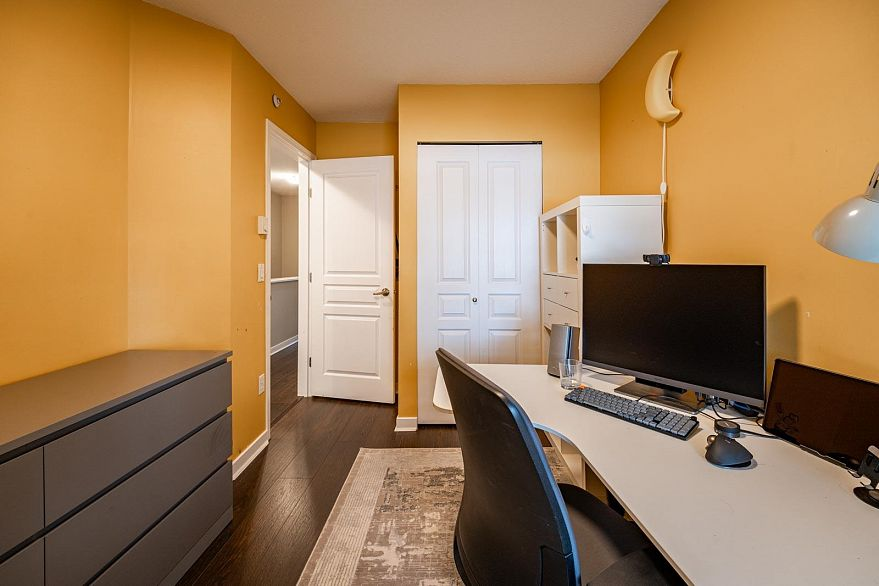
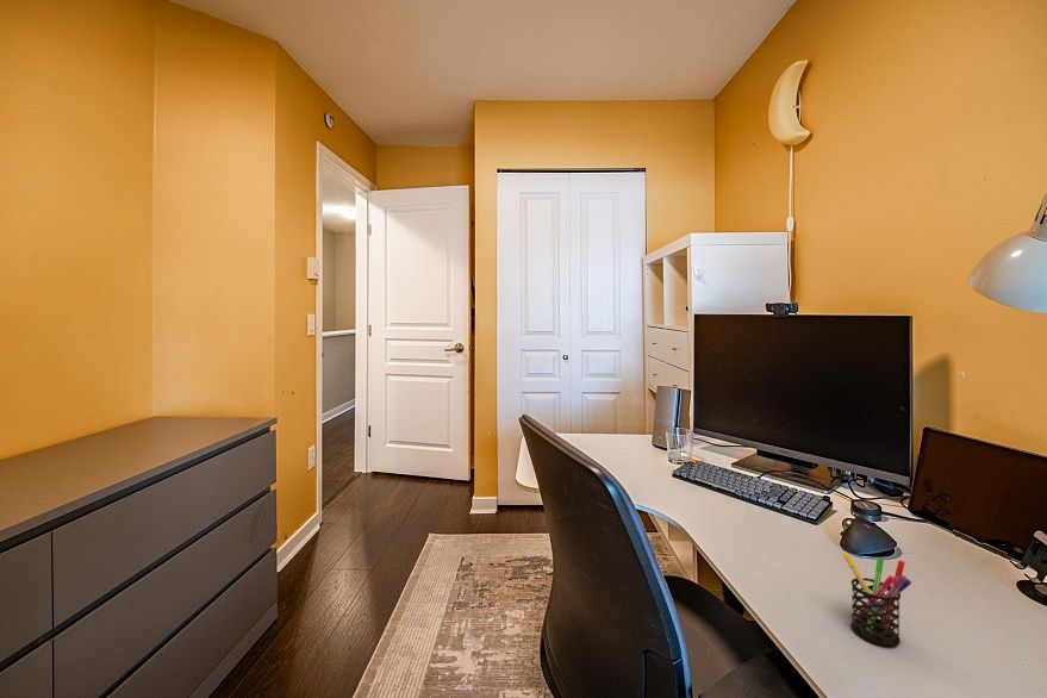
+ pen holder [841,551,912,647]
